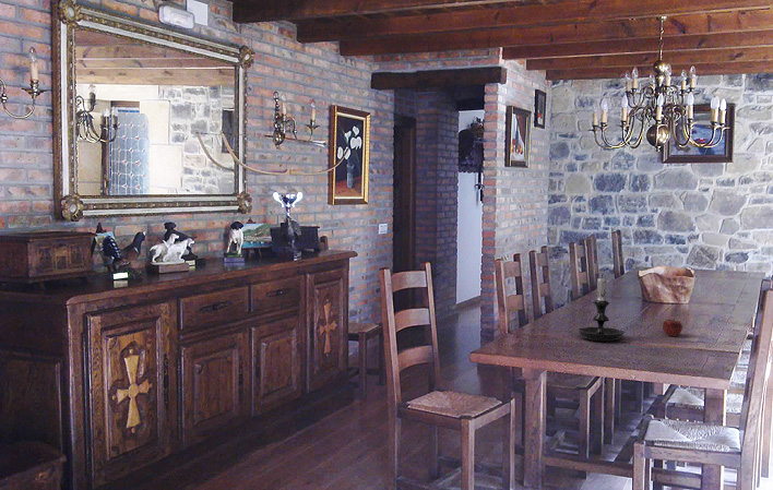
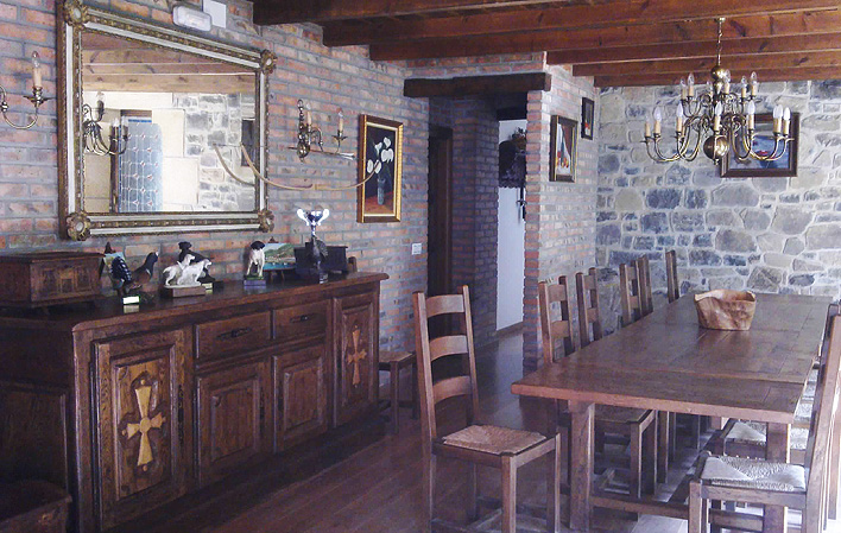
- candle holder [576,273,627,343]
- fruit [662,318,683,337]
